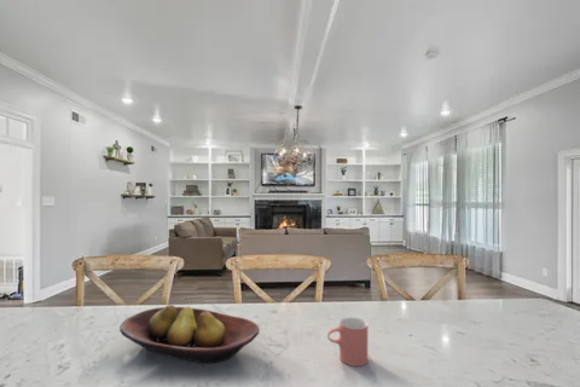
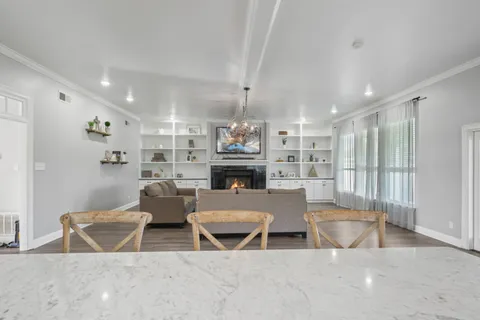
- cup [326,317,369,368]
- fruit bowl [118,304,261,365]
